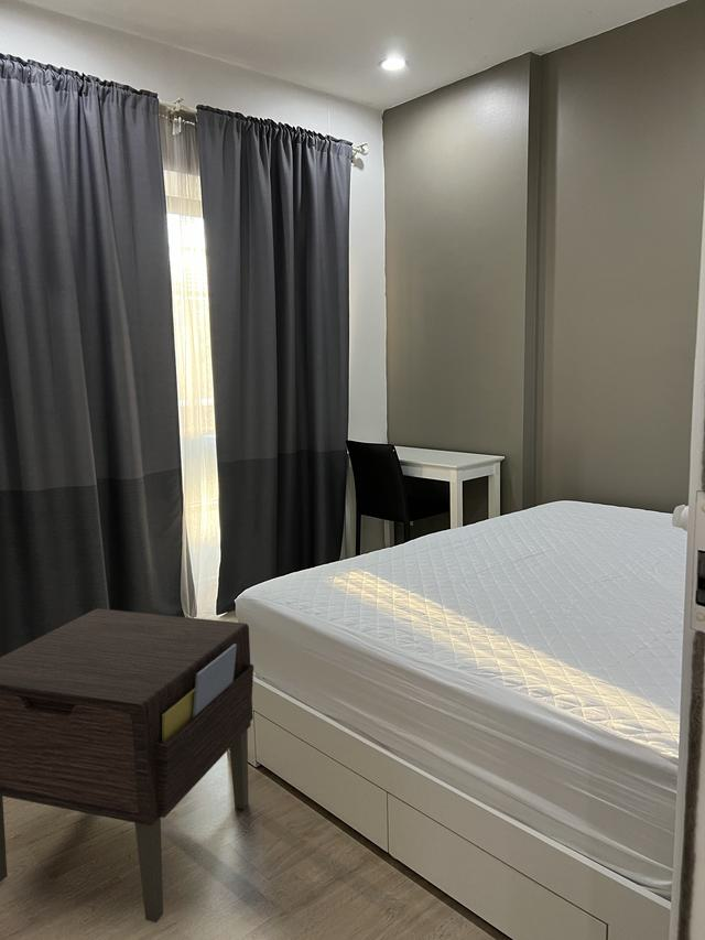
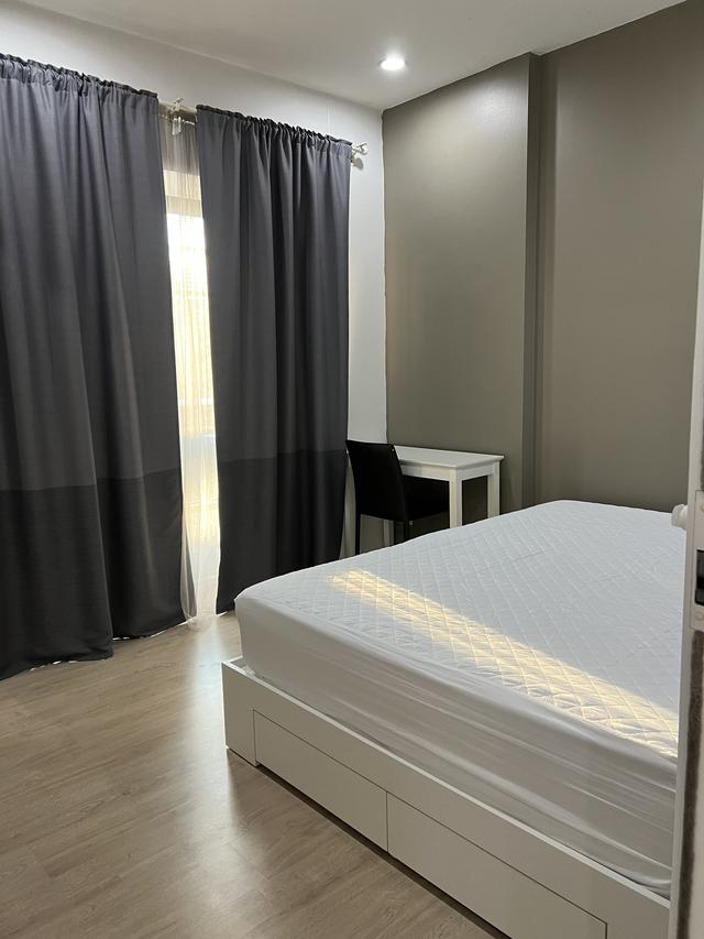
- nightstand [0,607,254,923]
